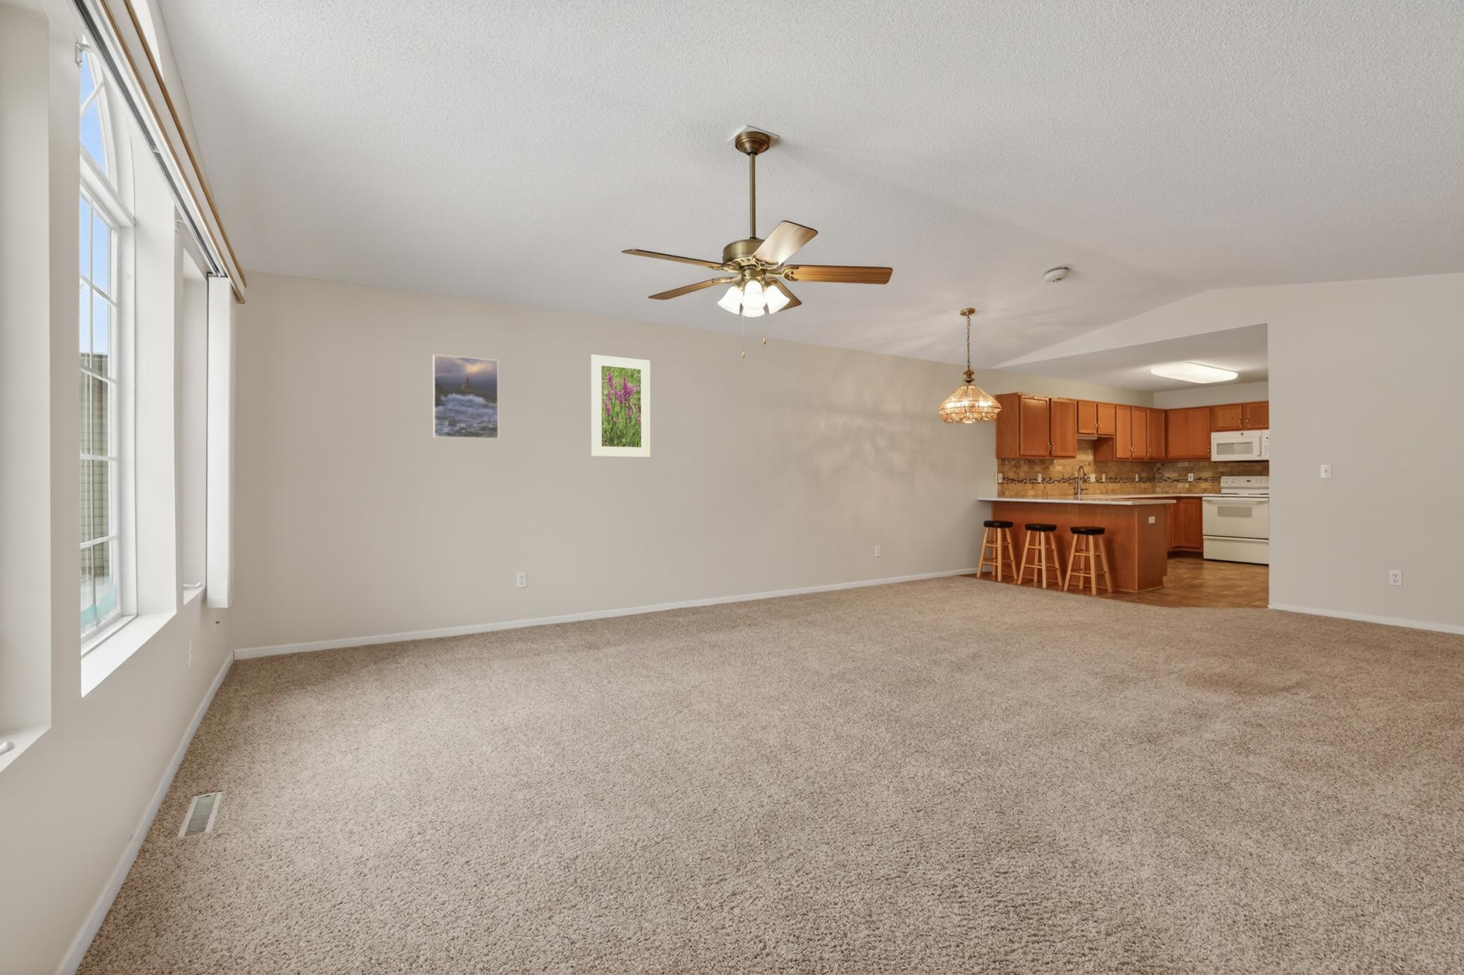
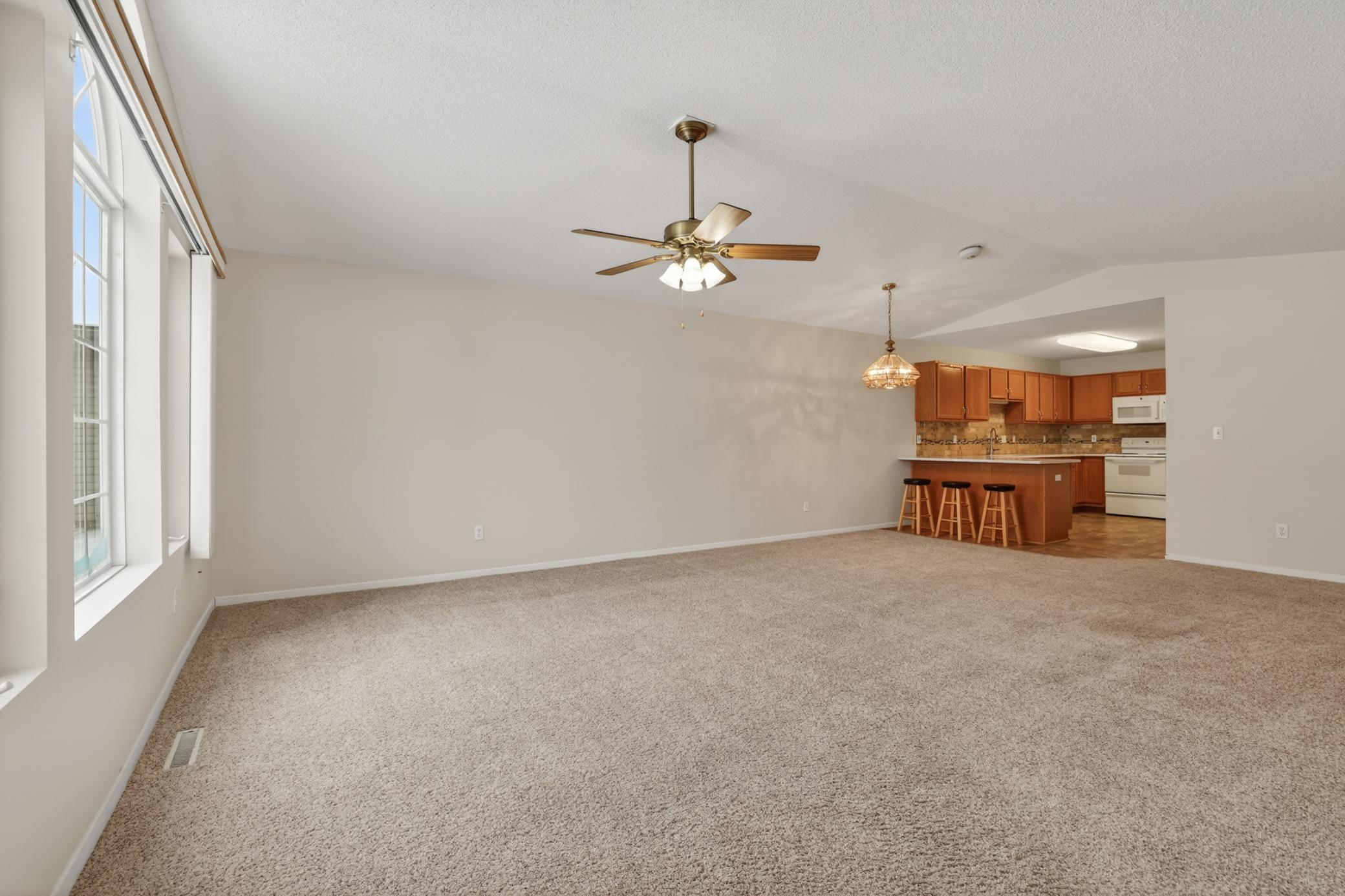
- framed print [432,354,499,440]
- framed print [591,354,651,458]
